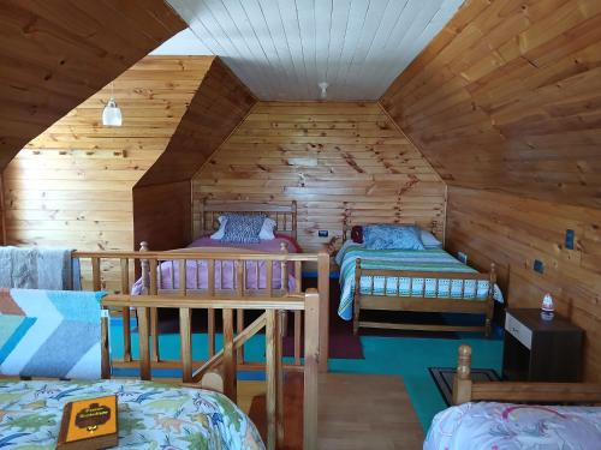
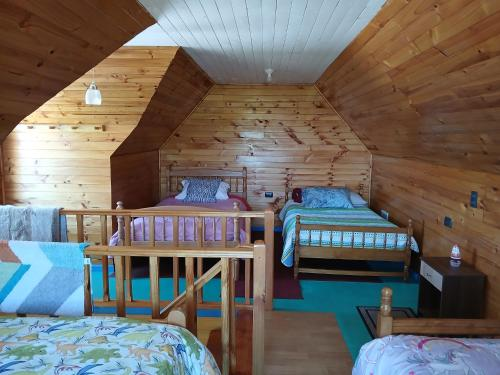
- hardback book [54,394,120,450]
